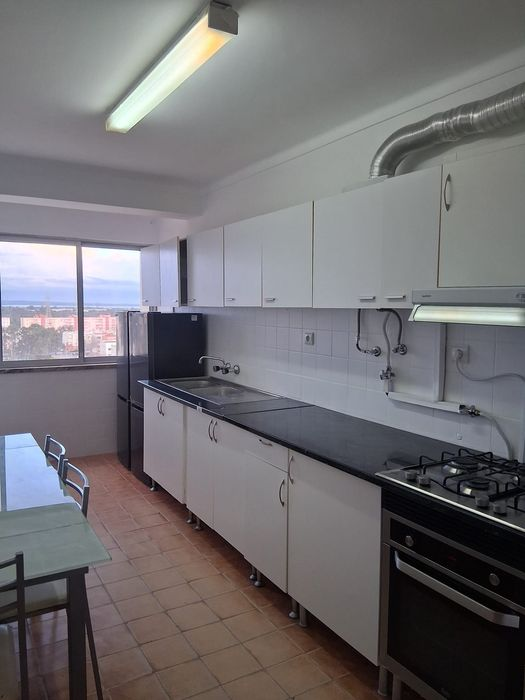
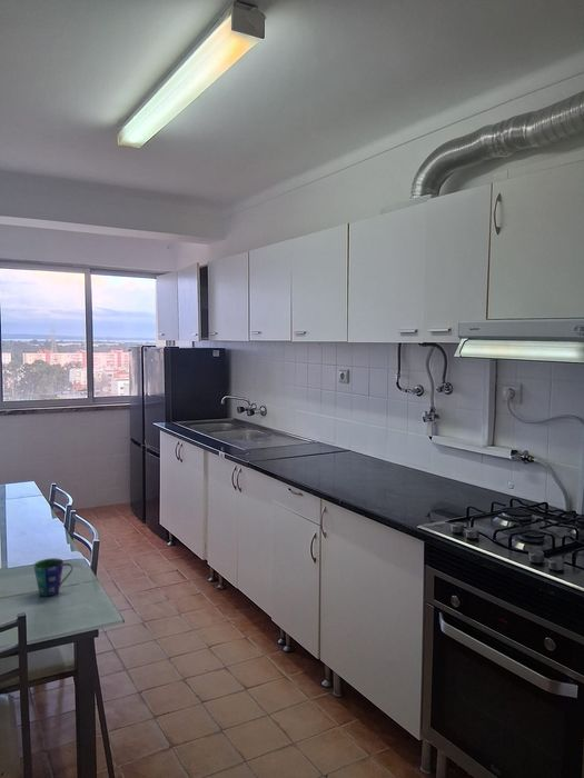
+ cup [32,557,73,597]
